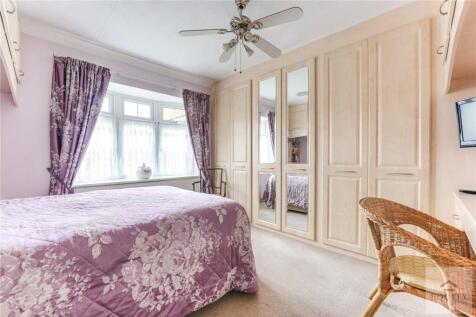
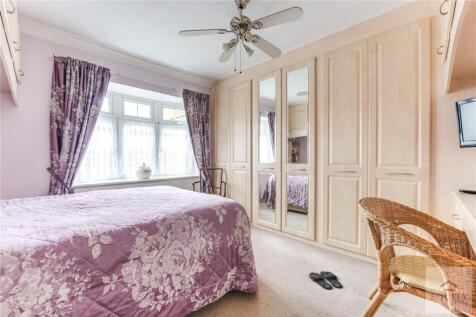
+ slippers [308,270,343,290]
